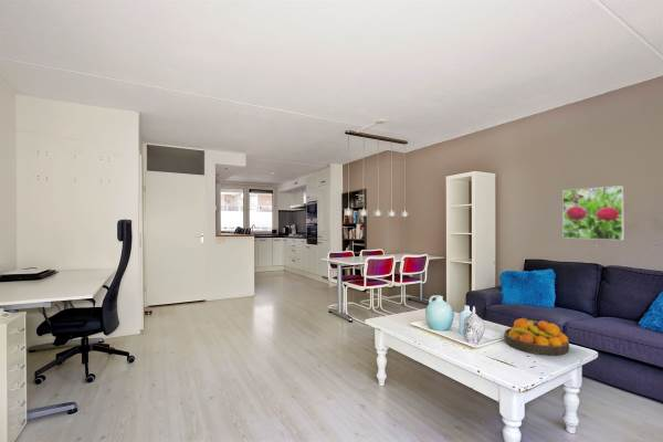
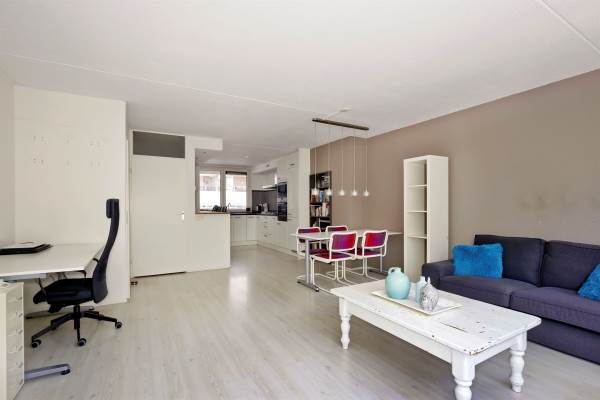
- fruit bowl [503,317,570,356]
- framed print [561,185,625,241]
